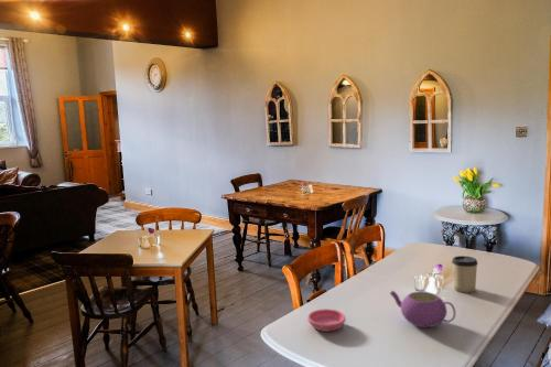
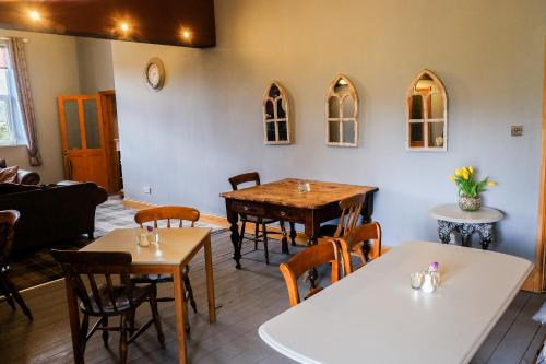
- saucer [306,307,347,333]
- cup [451,255,479,294]
- teapot [389,290,457,328]
